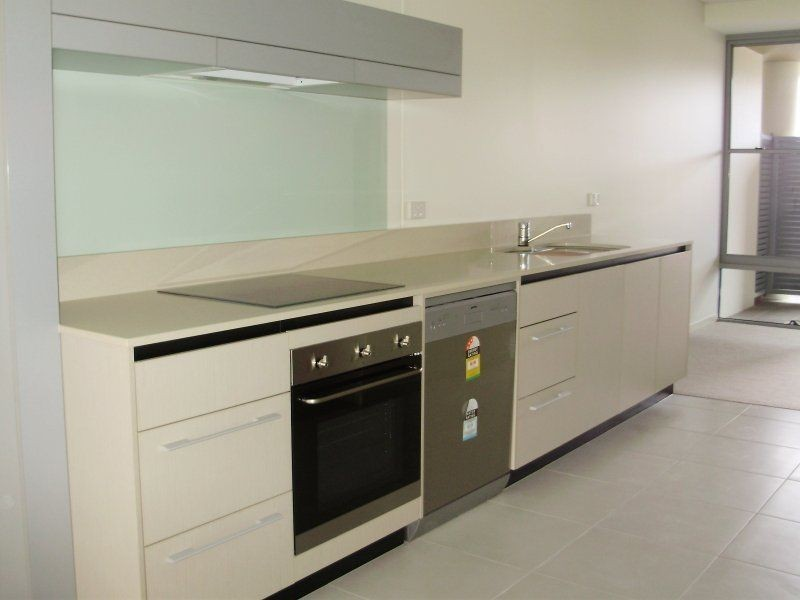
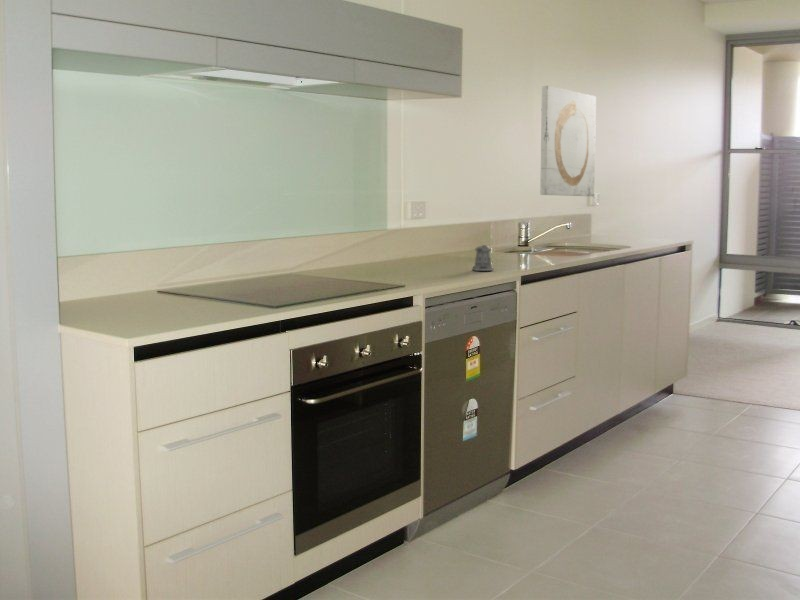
+ wall art [539,85,597,197]
+ pepper shaker [471,244,495,272]
